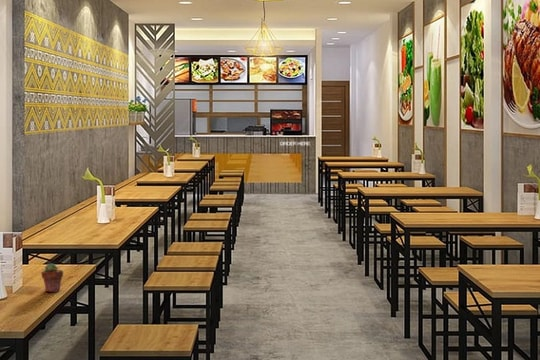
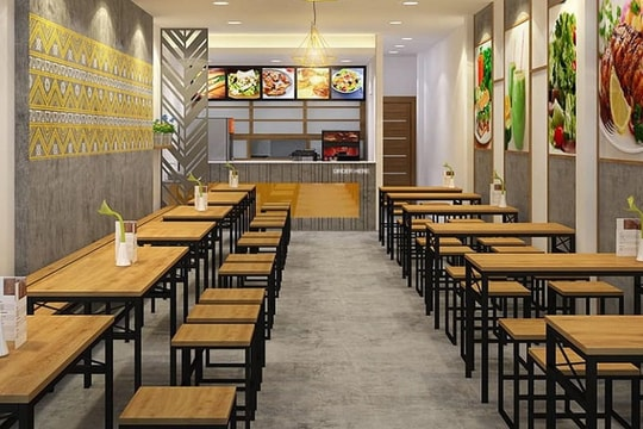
- potted succulent [40,262,64,293]
